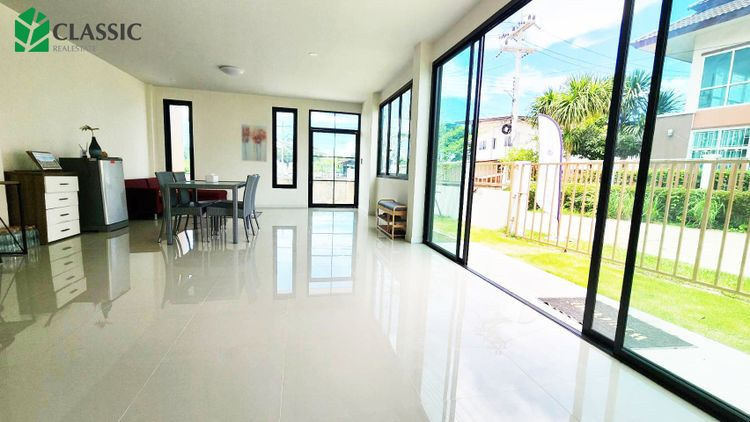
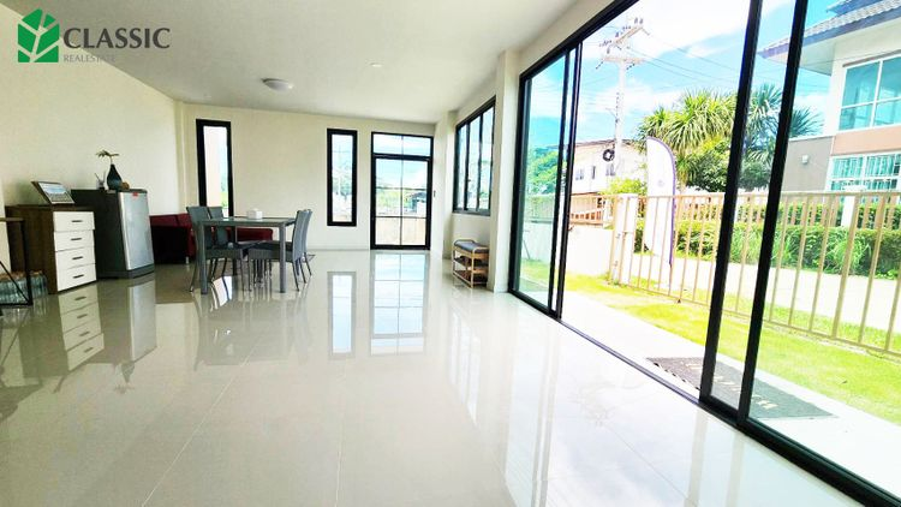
- wall art [241,123,268,163]
